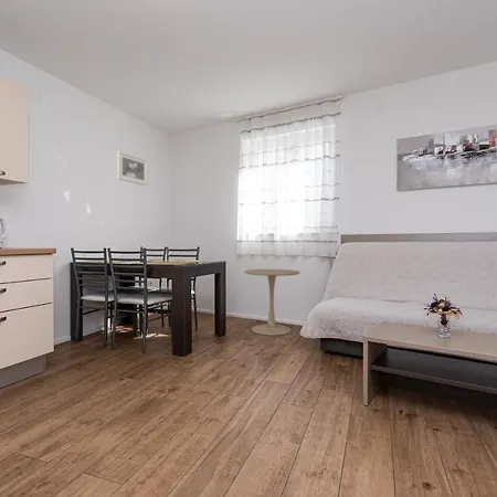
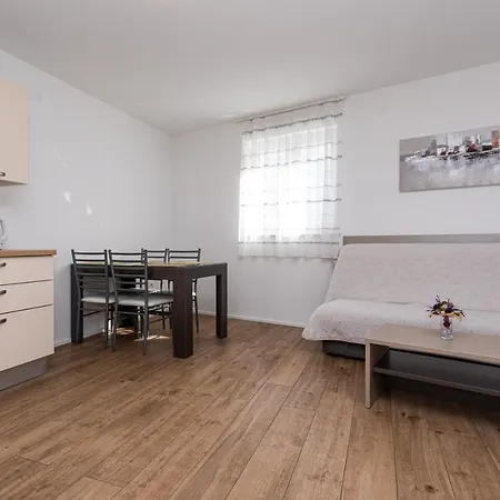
- side table [243,268,300,337]
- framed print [116,150,149,187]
